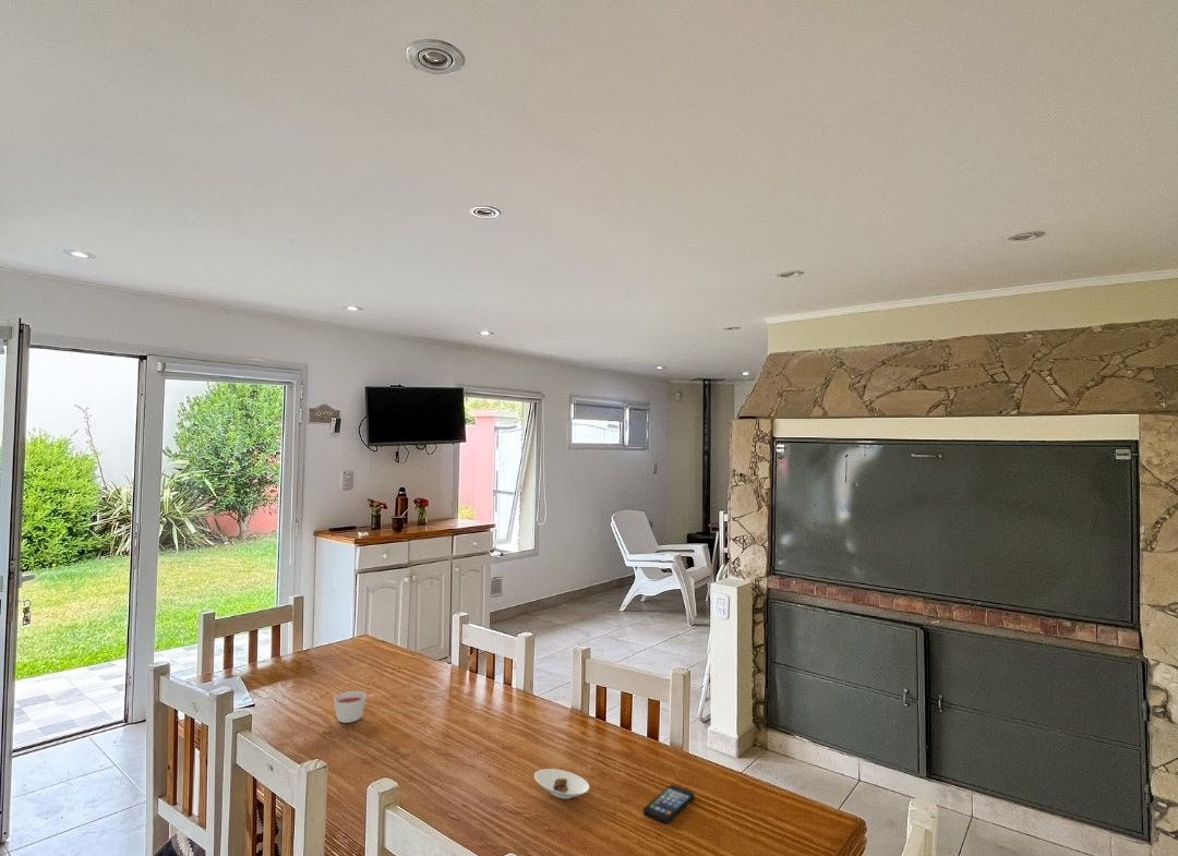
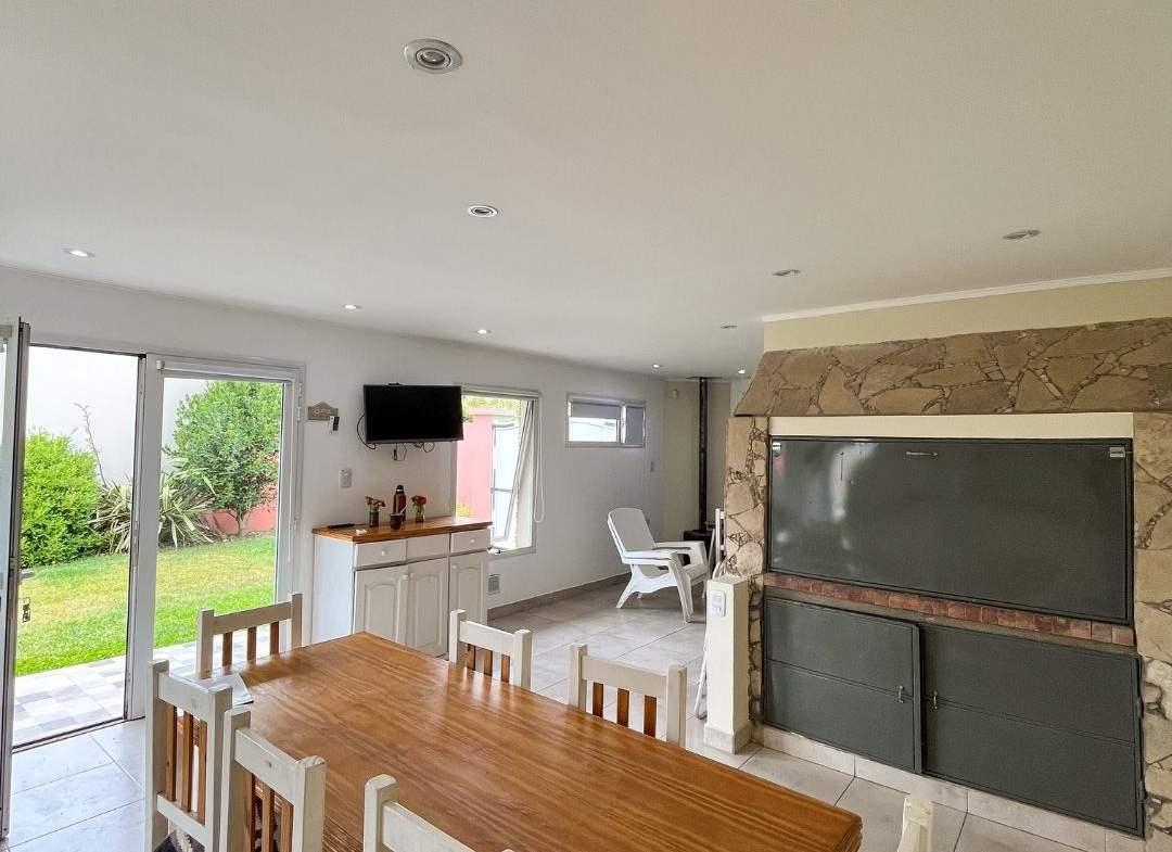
- smartphone [642,784,695,824]
- candle [333,690,368,724]
- saucer [533,768,590,799]
